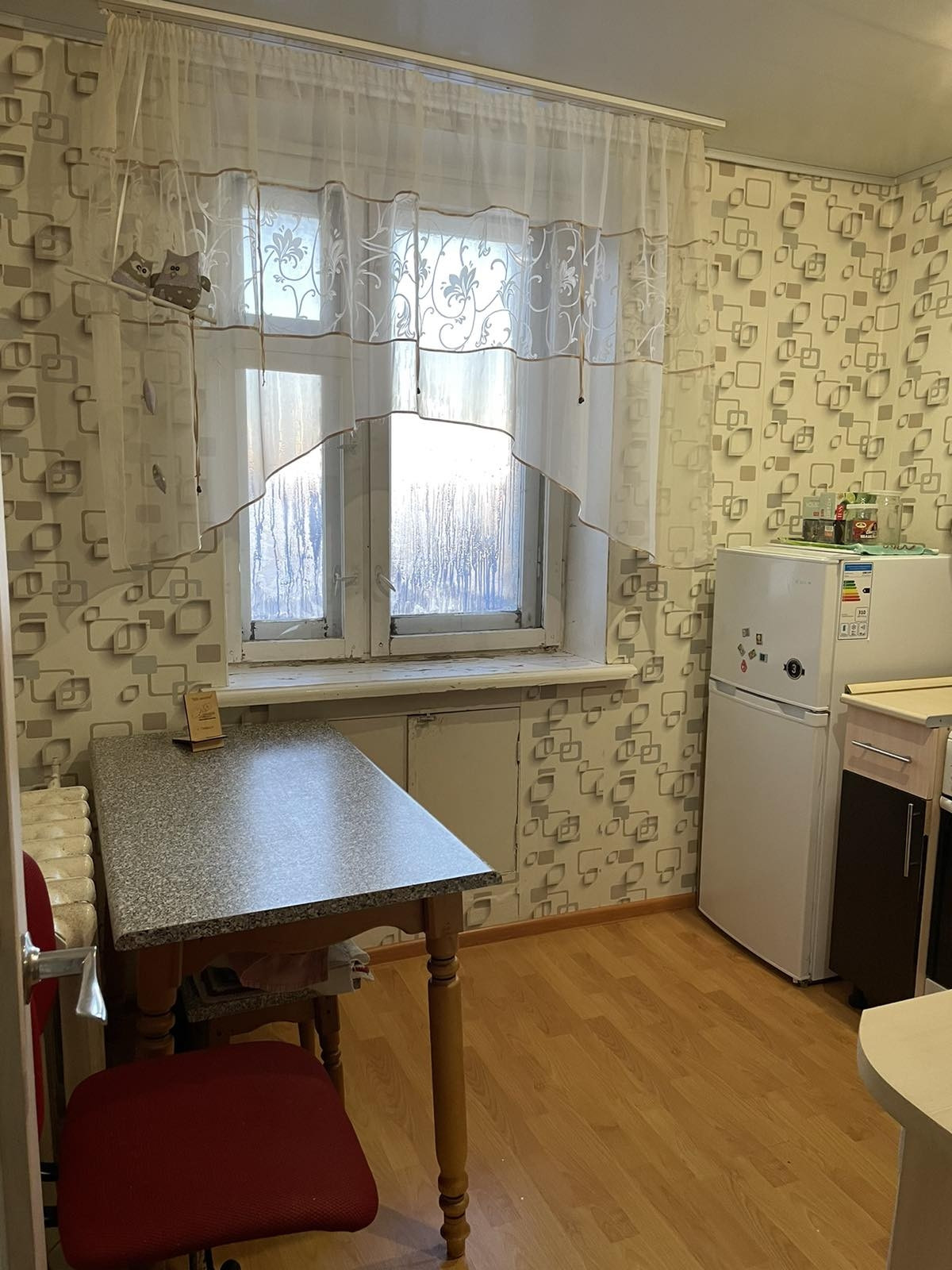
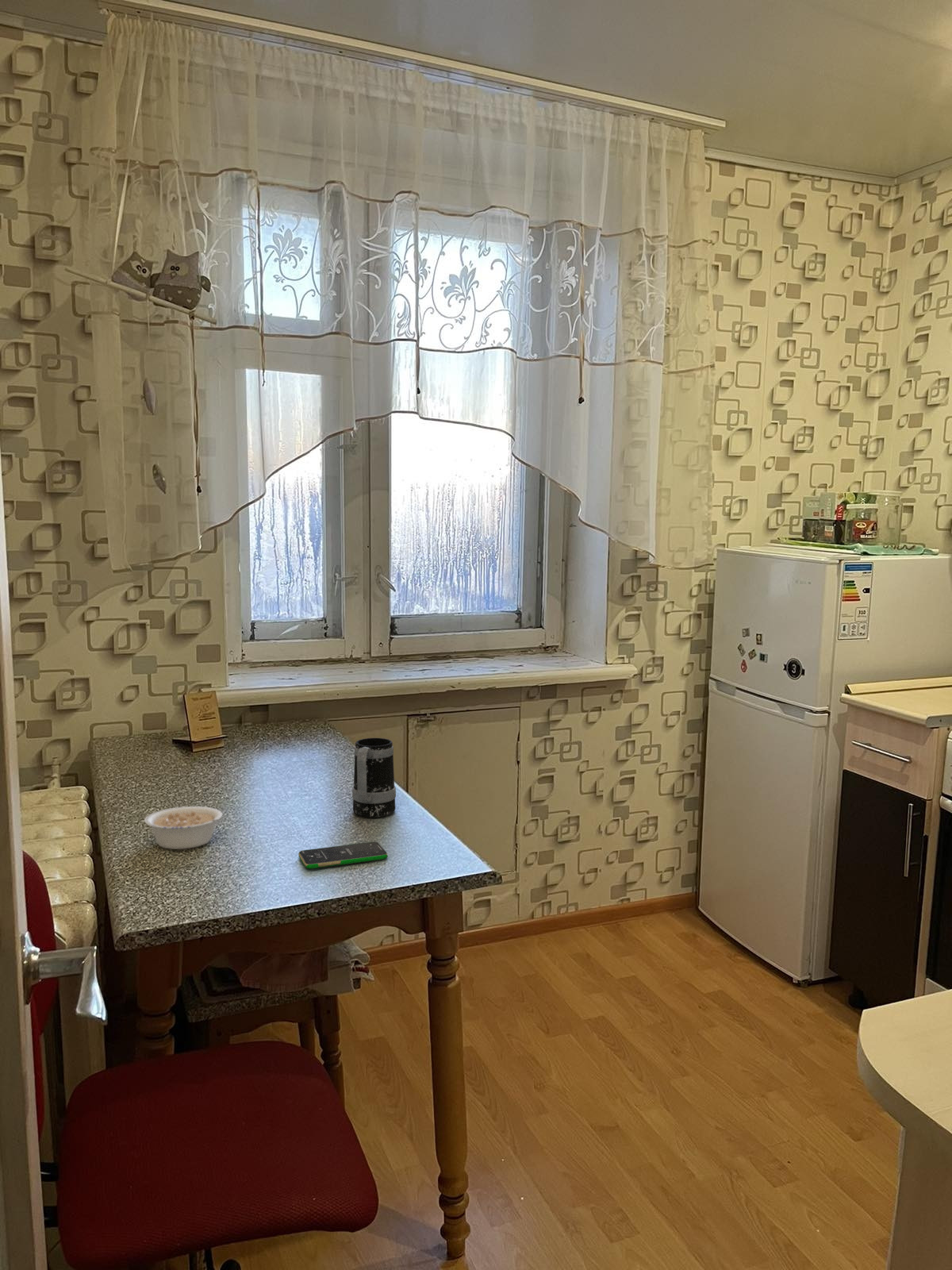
+ legume [144,806,230,850]
+ smartphone [298,841,388,869]
+ mug [351,737,397,818]
